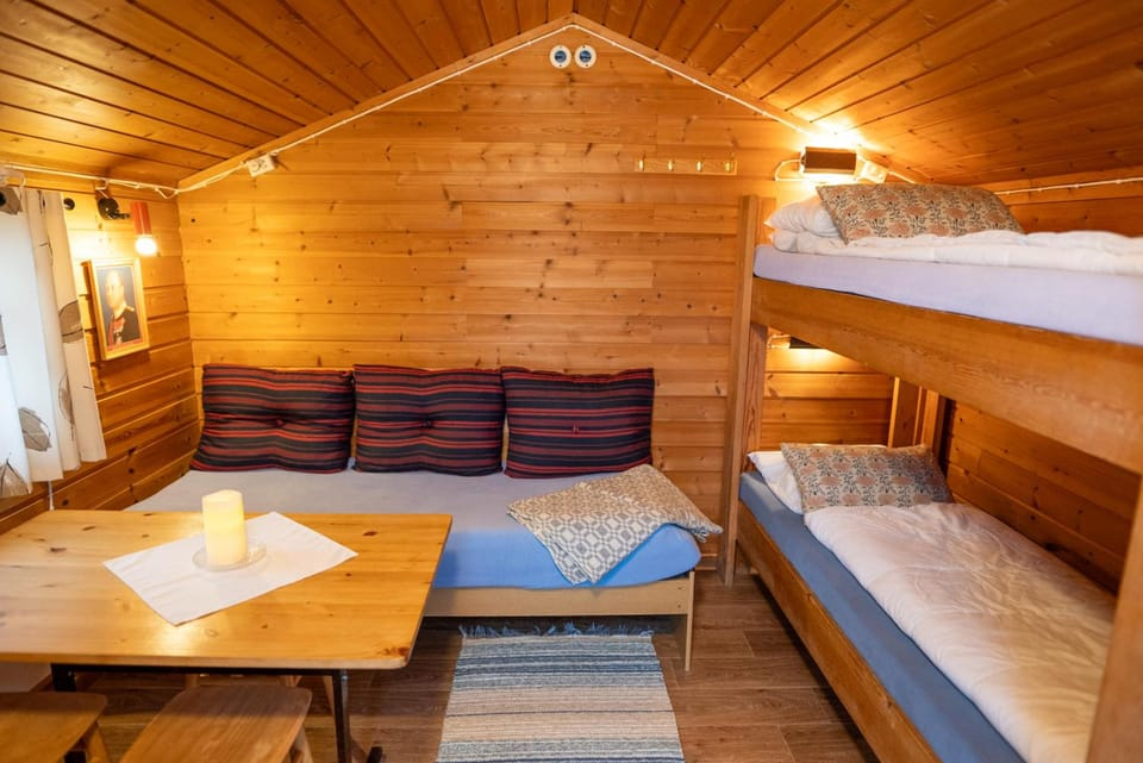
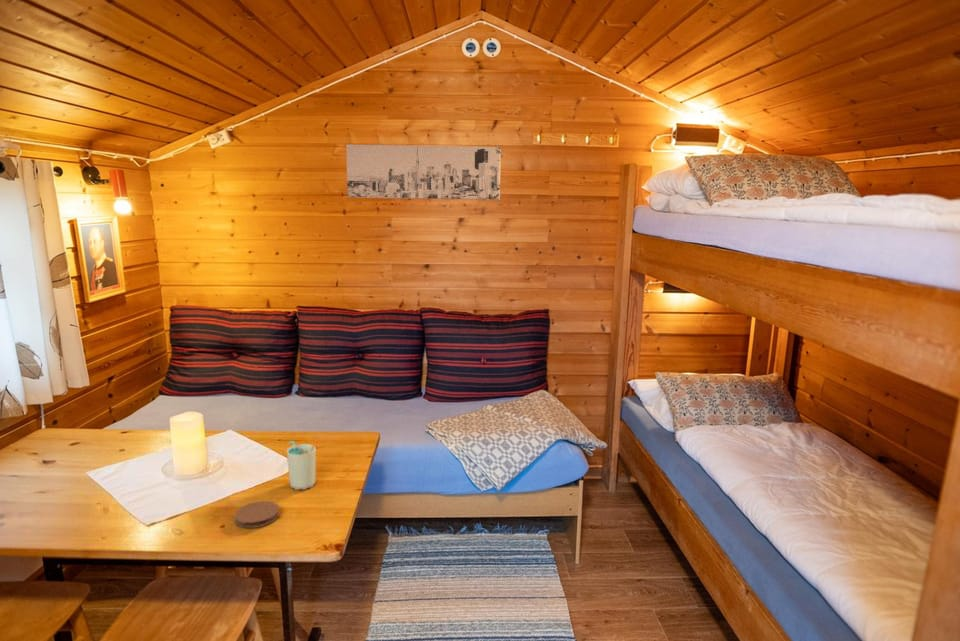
+ wall art [345,143,502,201]
+ cup [286,440,317,491]
+ coaster [234,500,280,529]
